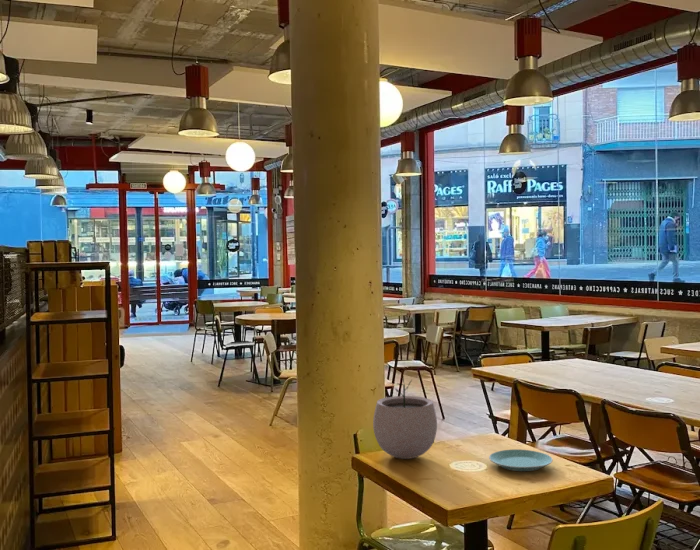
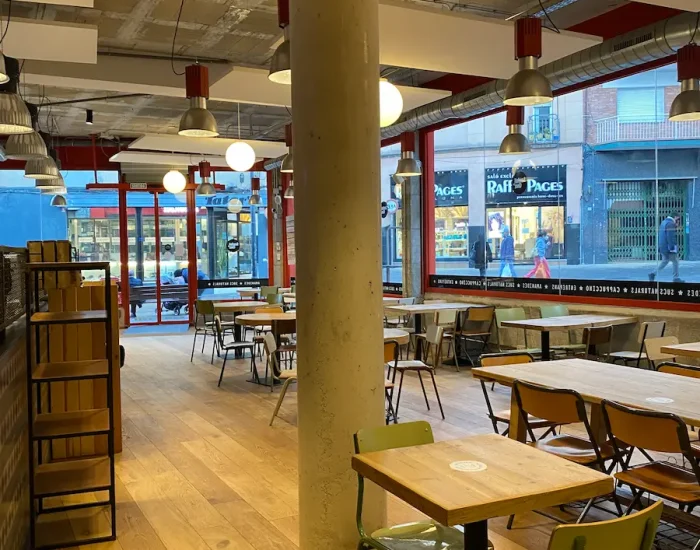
- plant pot [372,376,438,460]
- plate [488,448,554,472]
